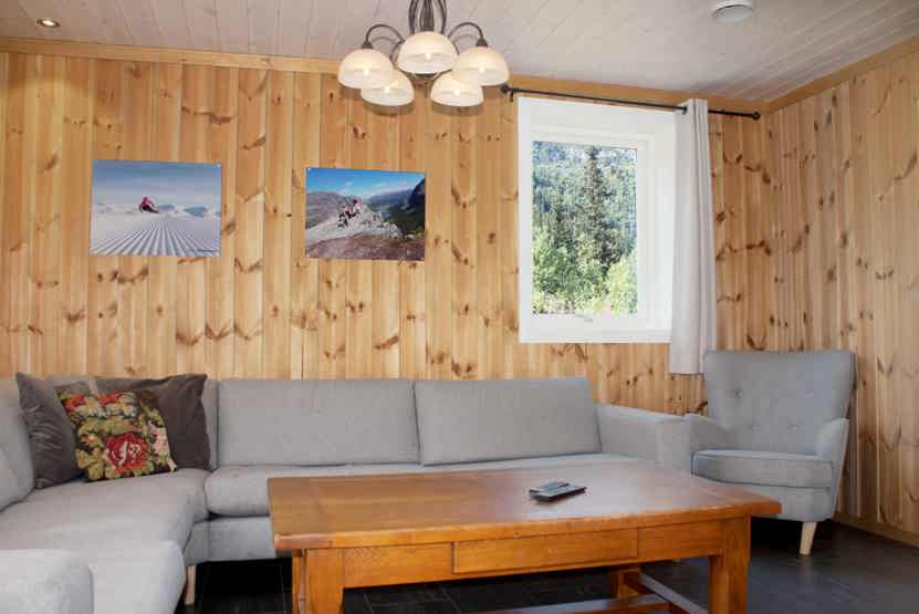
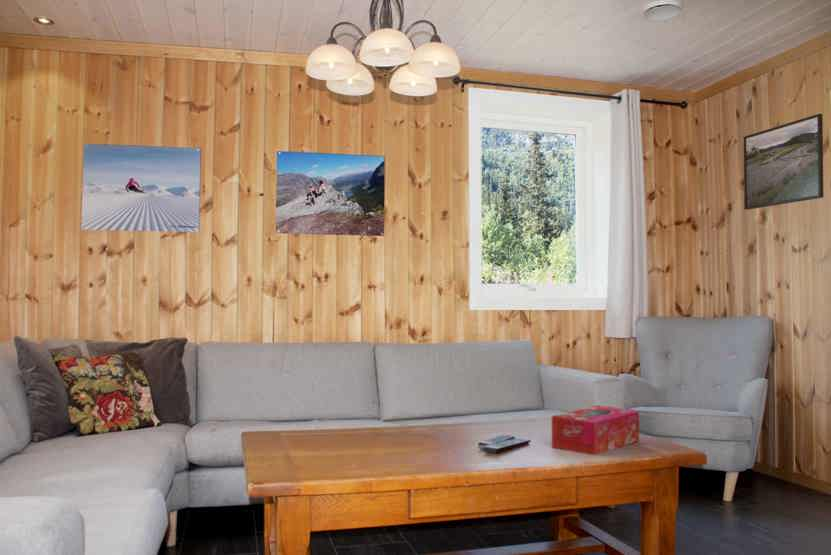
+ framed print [743,113,824,211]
+ tissue box [551,404,640,456]
